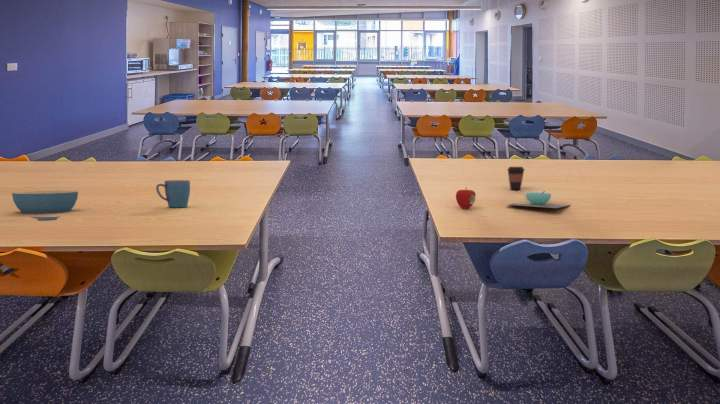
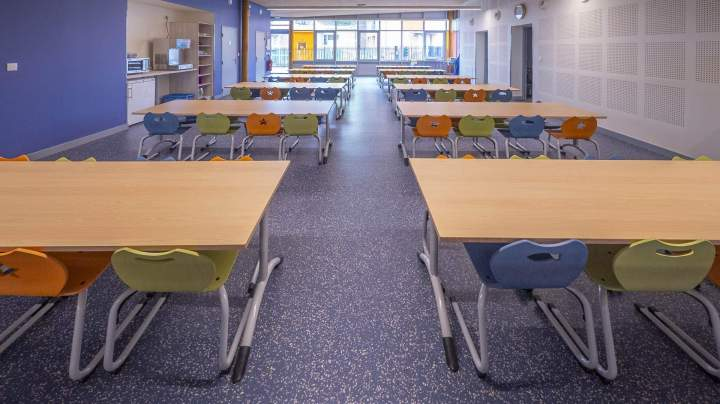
- coffee cup [506,166,526,190]
- apple [455,187,477,209]
- soup bowl [506,190,570,209]
- cereal bowl [11,190,79,222]
- mug [155,179,191,208]
